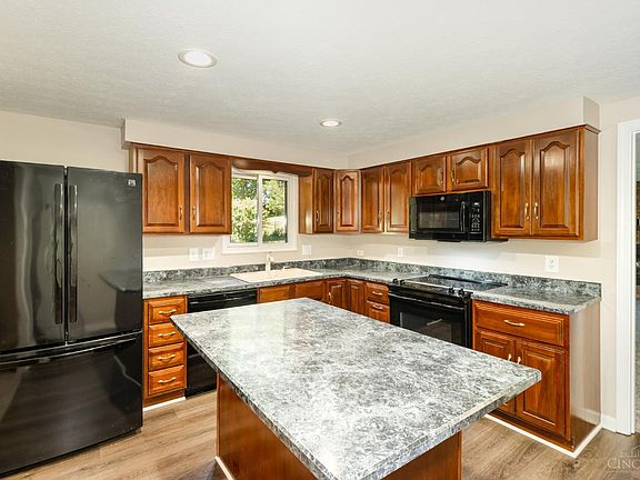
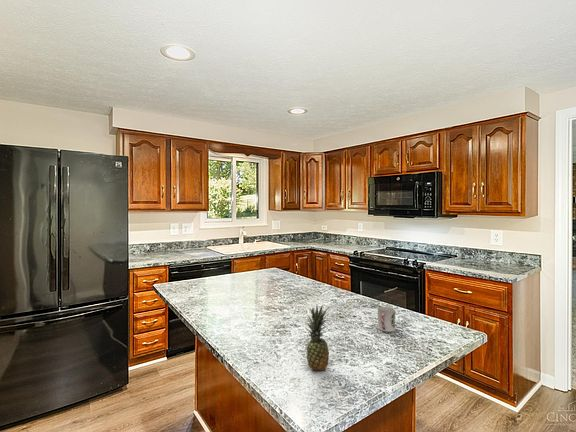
+ fruit [304,303,331,372]
+ cup [377,306,396,333]
